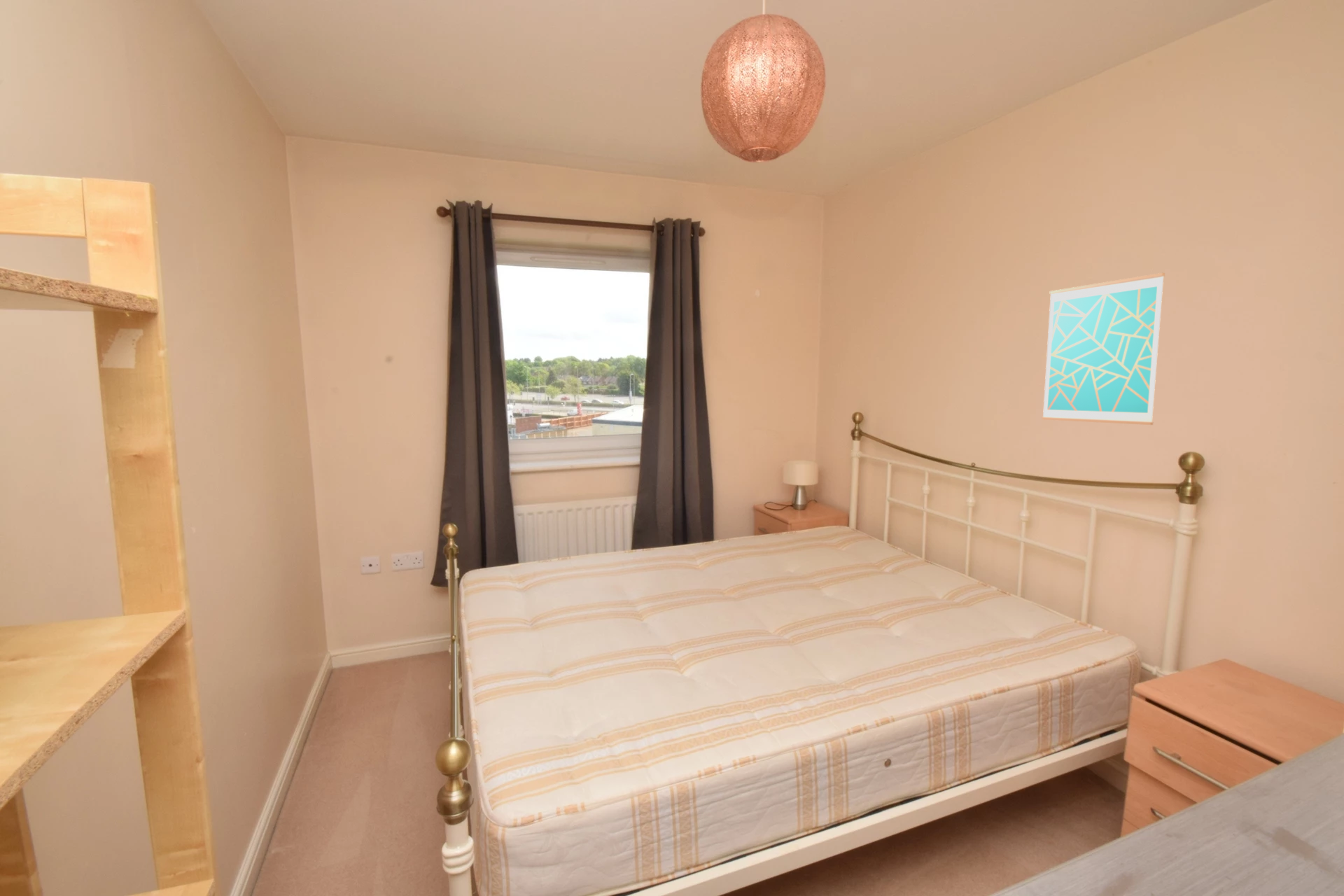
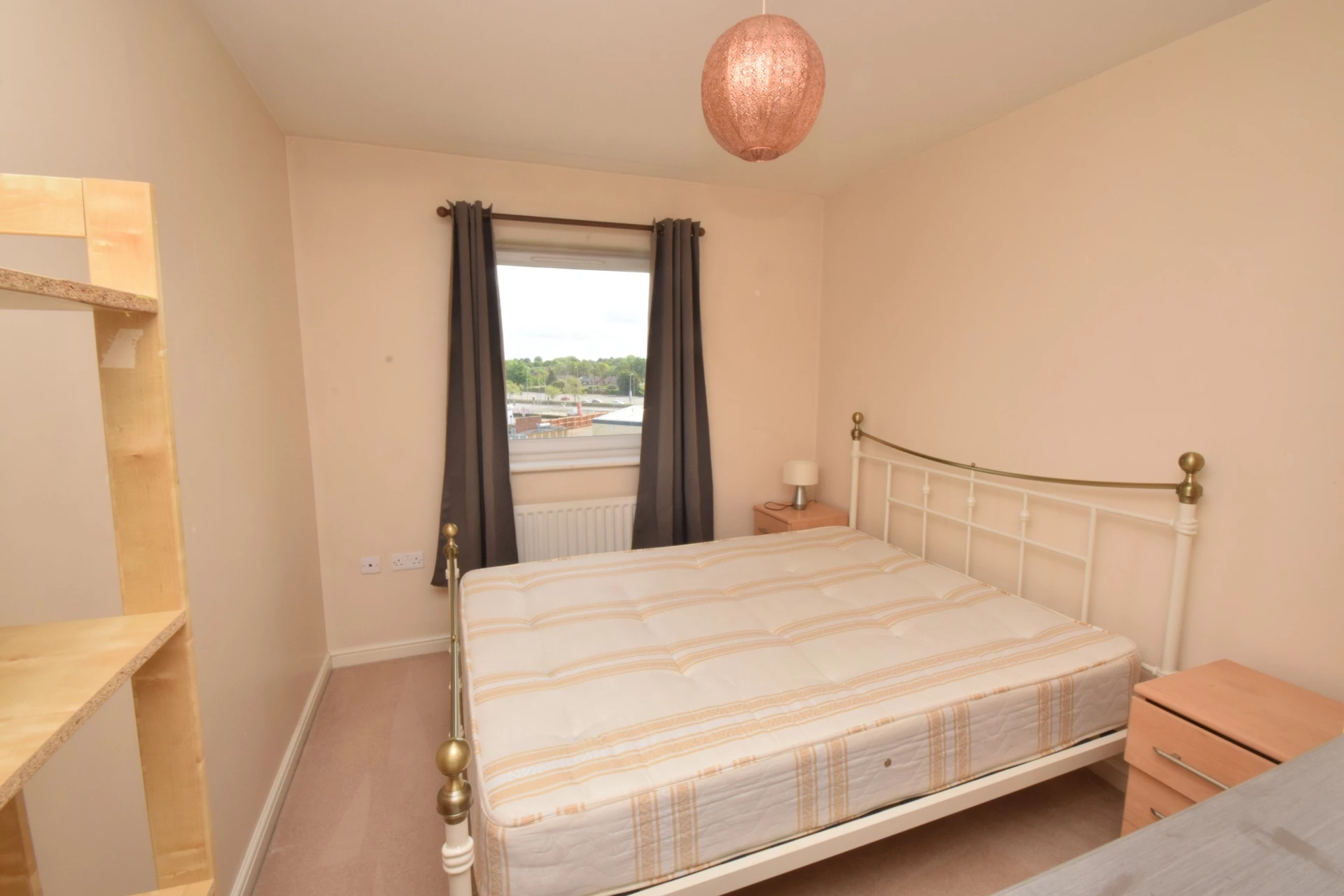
- wall art [1041,272,1166,426]
